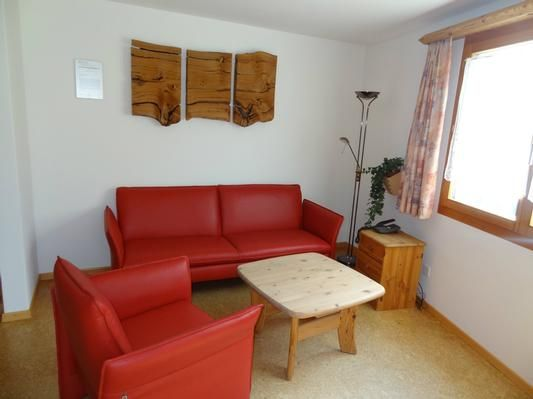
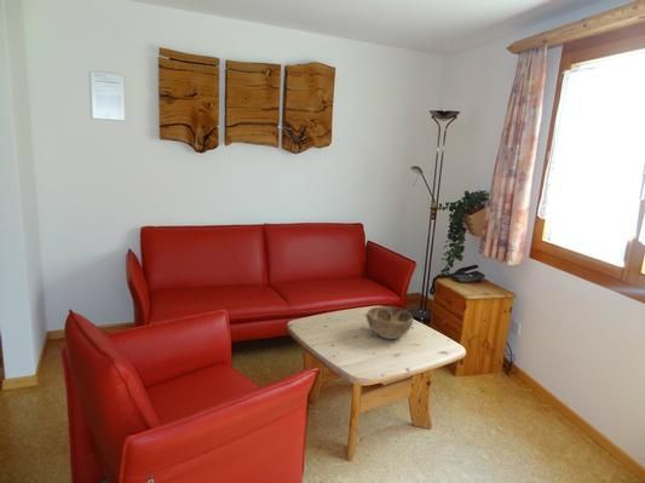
+ decorative bowl [365,305,414,340]
